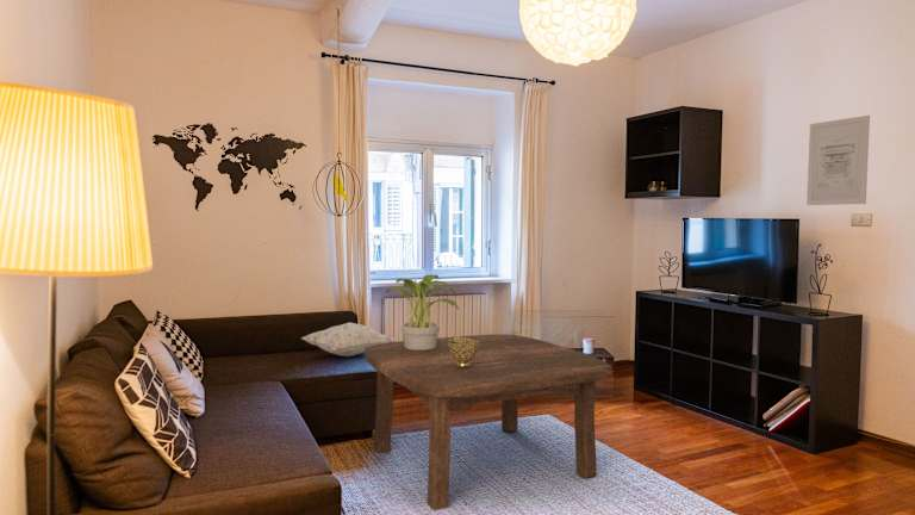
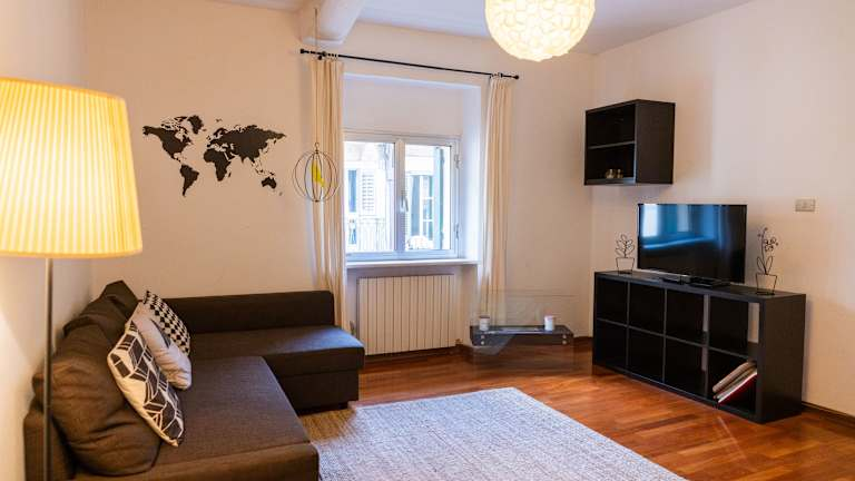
- decorative pillow [300,322,398,358]
- decorative bowl [448,335,480,368]
- potted plant [385,274,460,349]
- coffee table [363,333,612,511]
- wall art [805,114,871,206]
